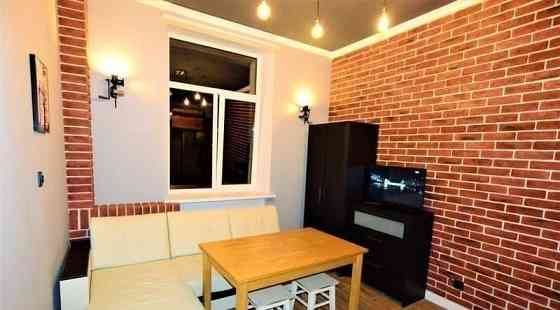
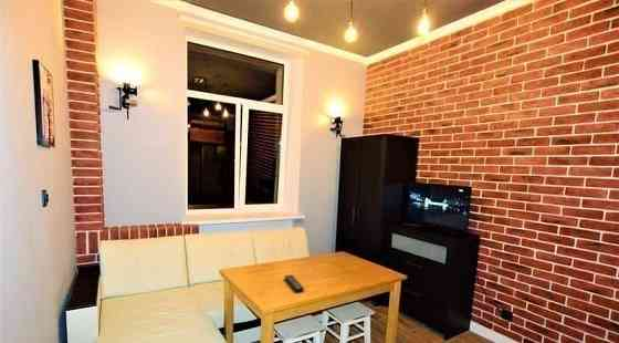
+ remote control [284,273,304,293]
